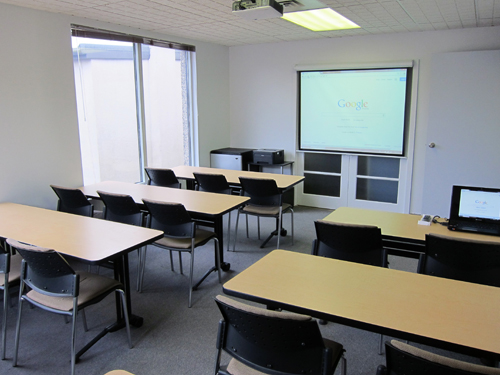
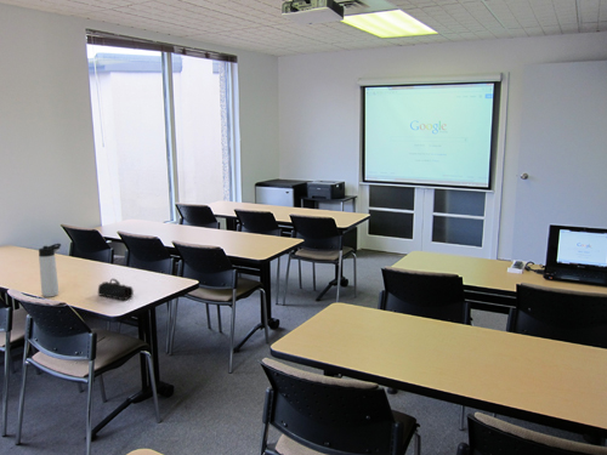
+ thermos bottle [38,243,62,298]
+ pencil case [97,278,135,301]
